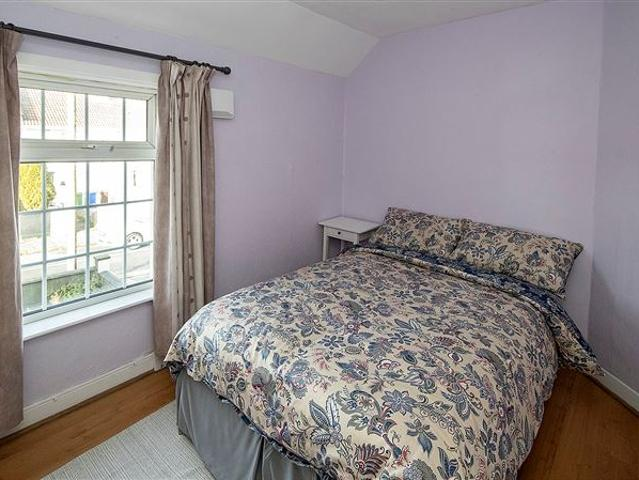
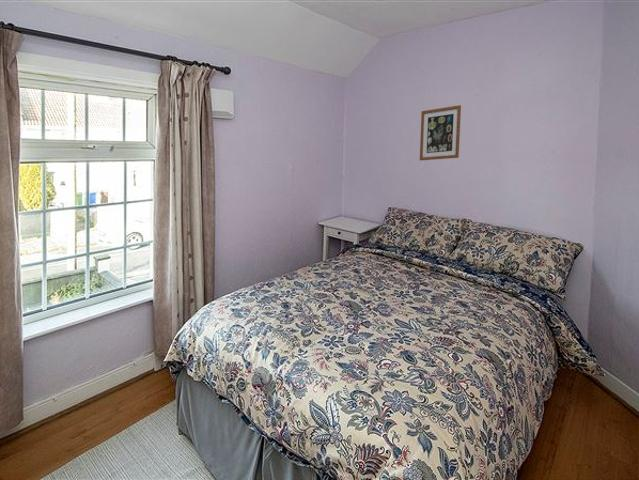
+ wall art [419,104,462,162]
